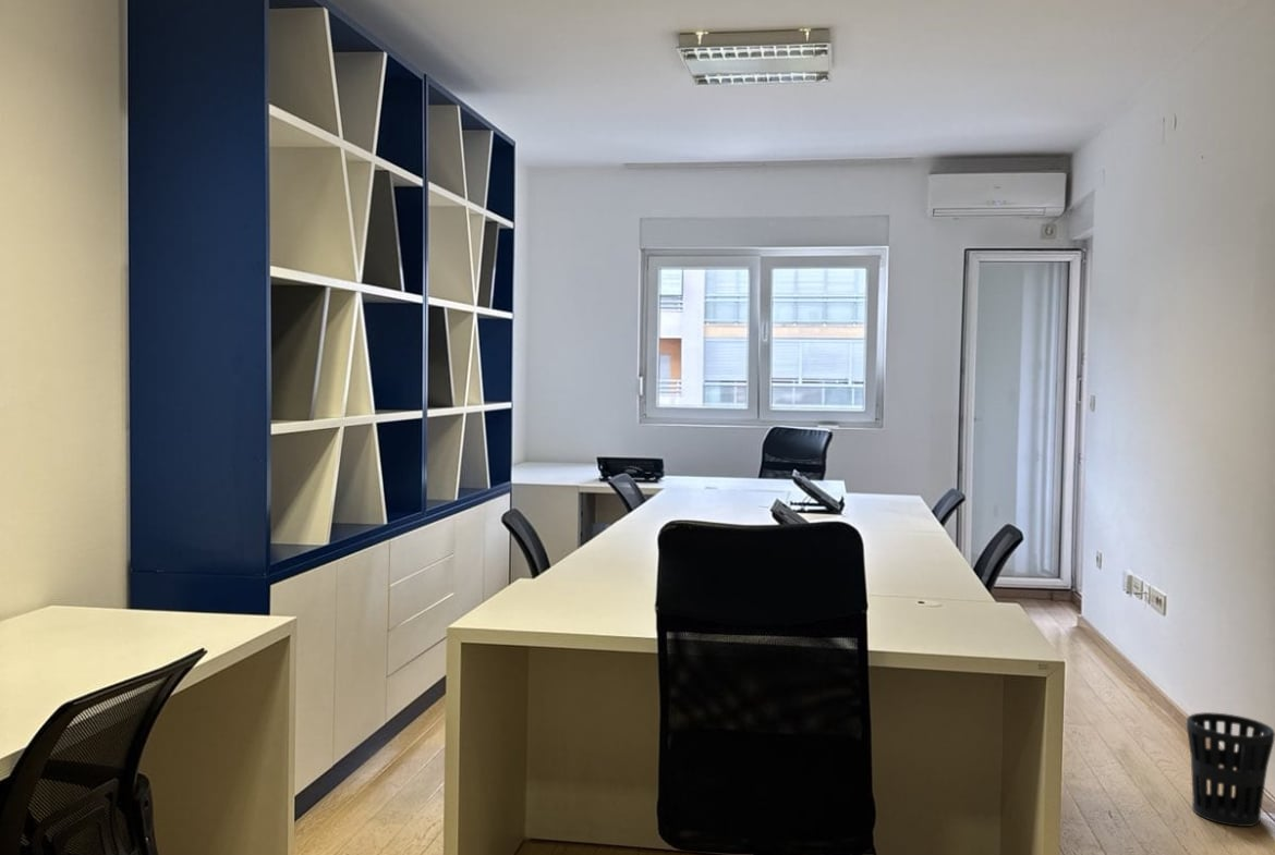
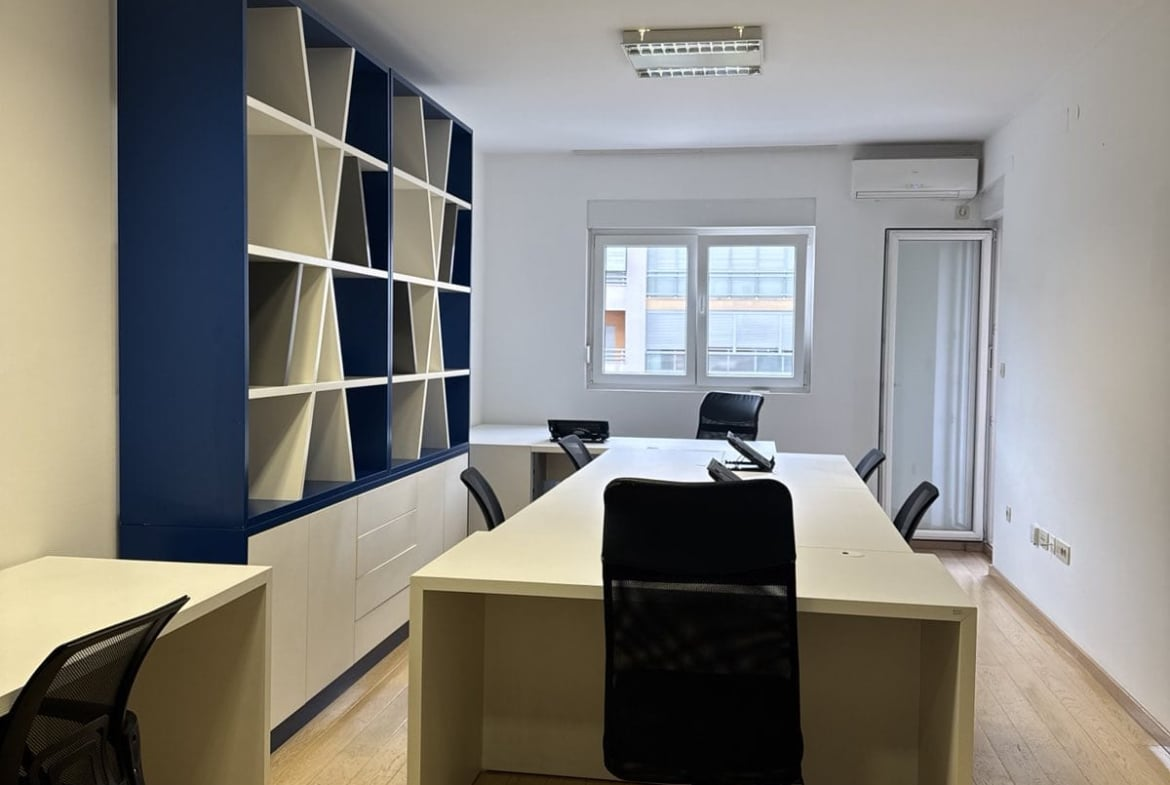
- wastebasket [1186,711,1275,828]
